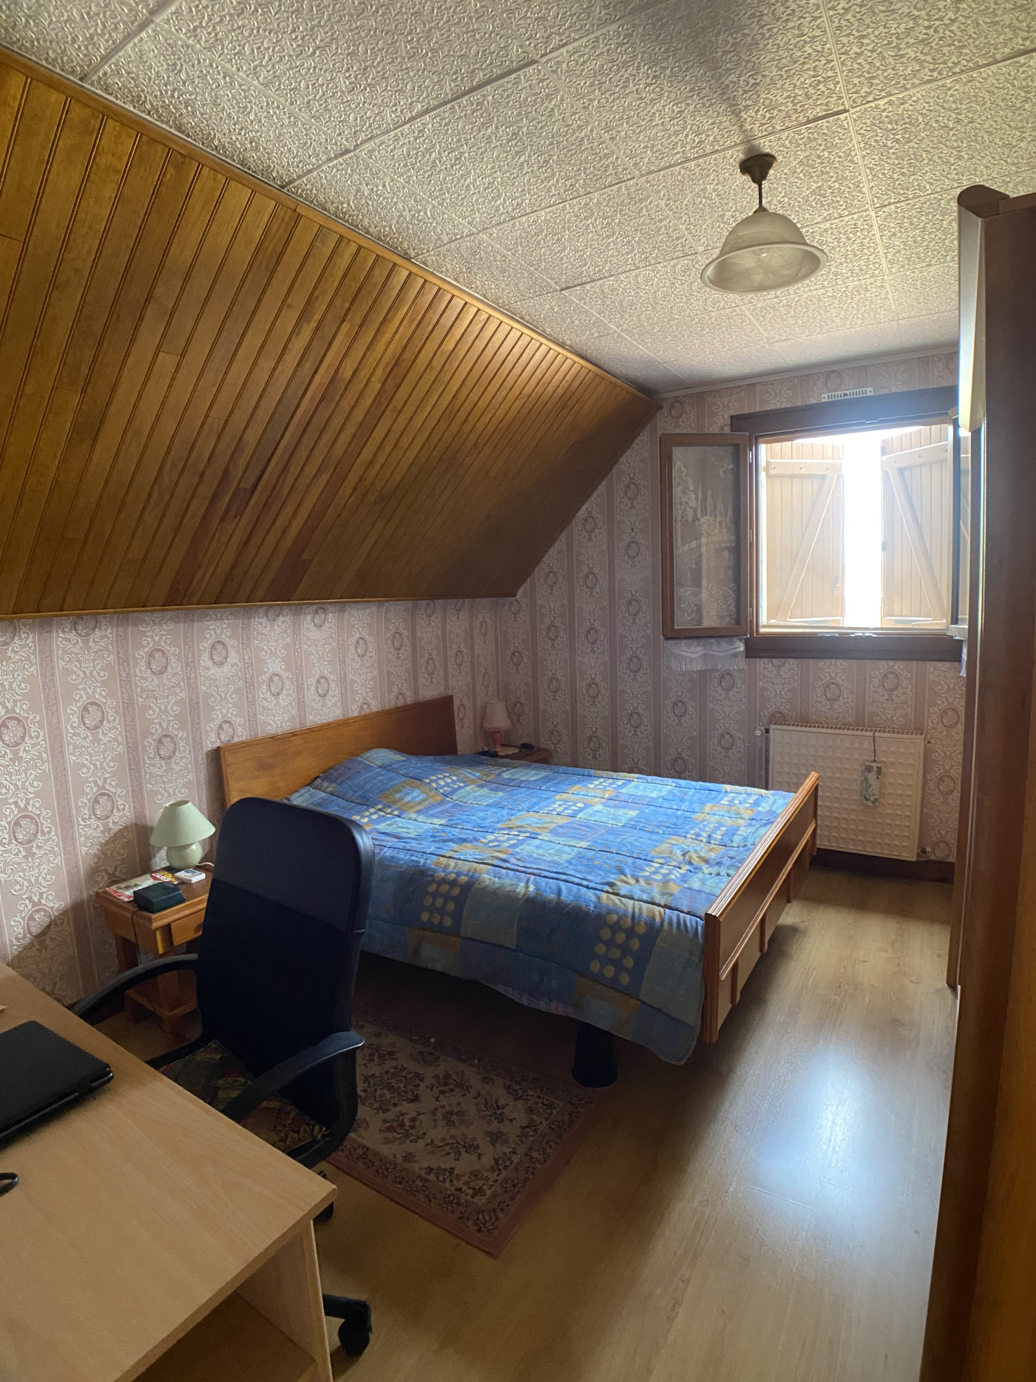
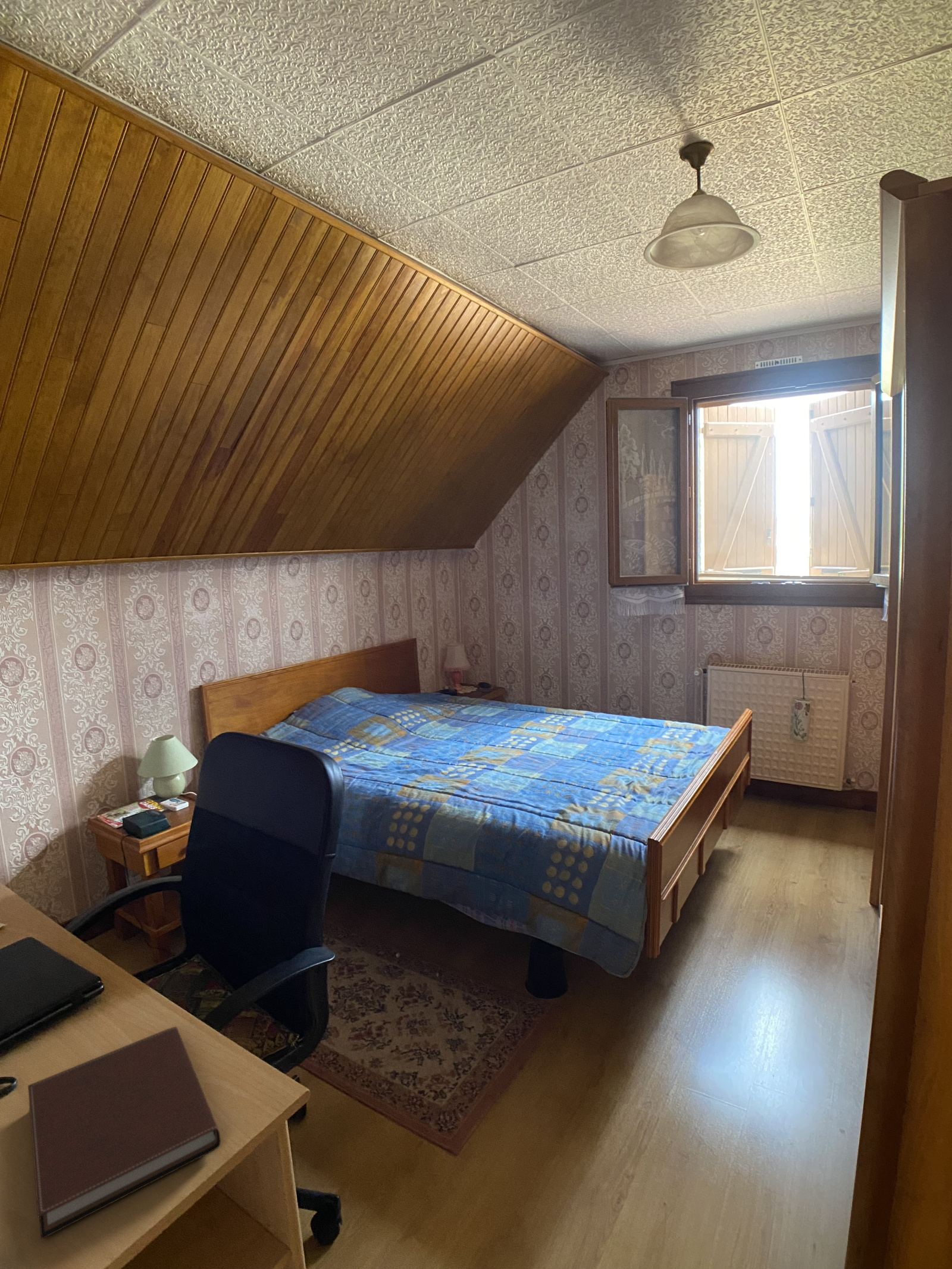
+ notebook [27,1026,221,1240]
